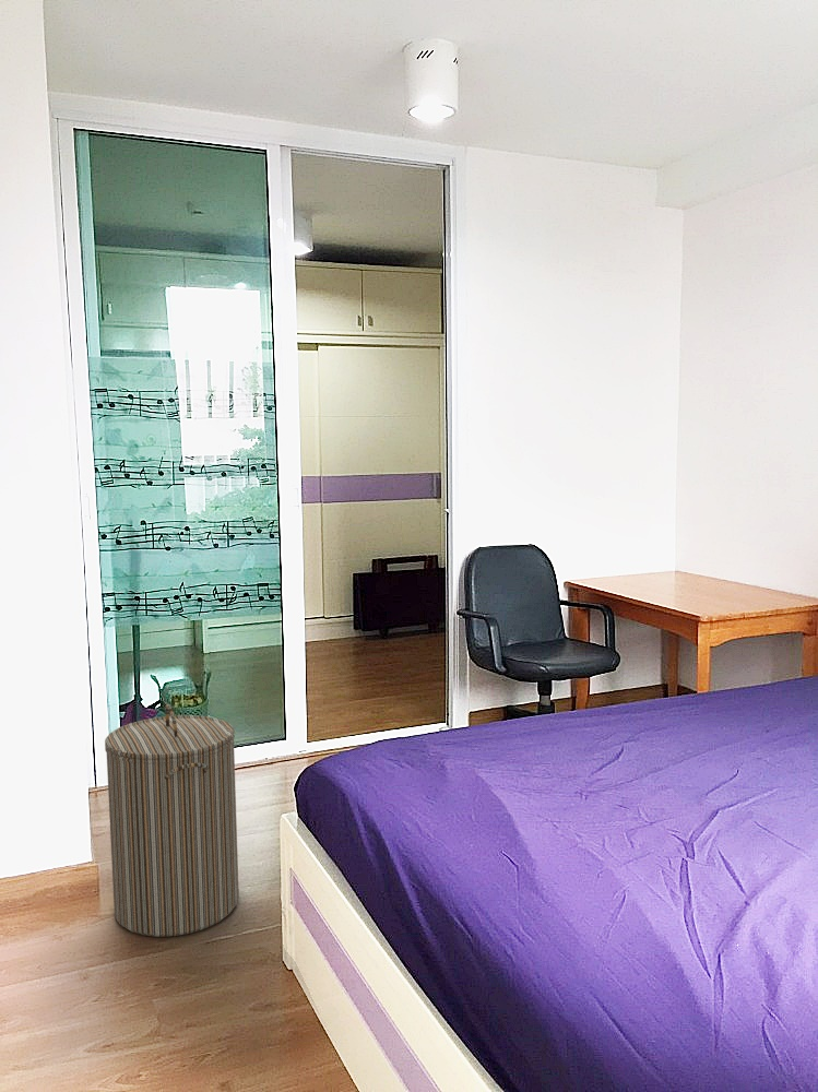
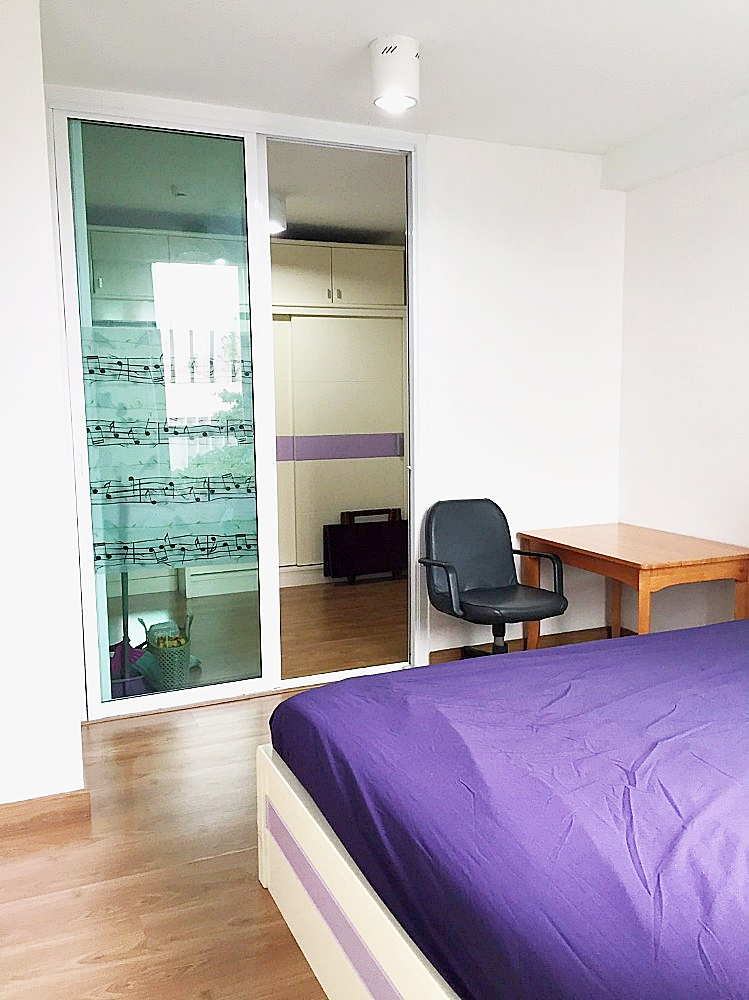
- laundry hamper [104,703,240,938]
